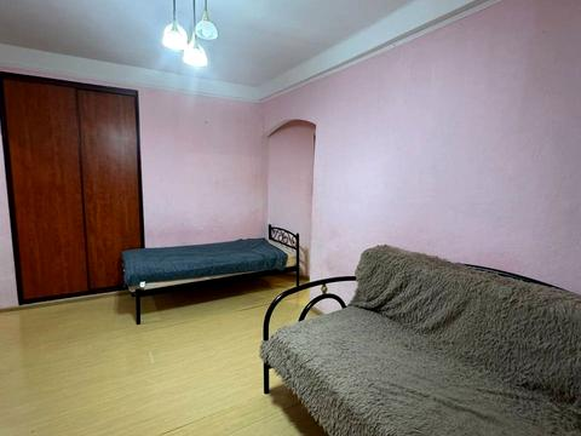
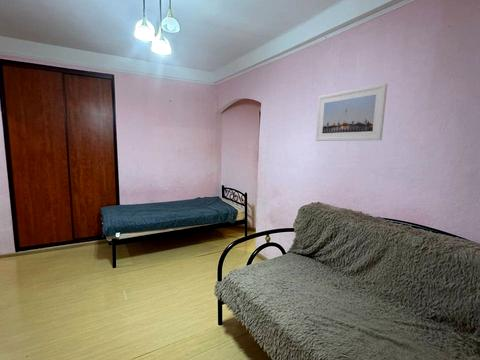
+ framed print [315,82,388,142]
